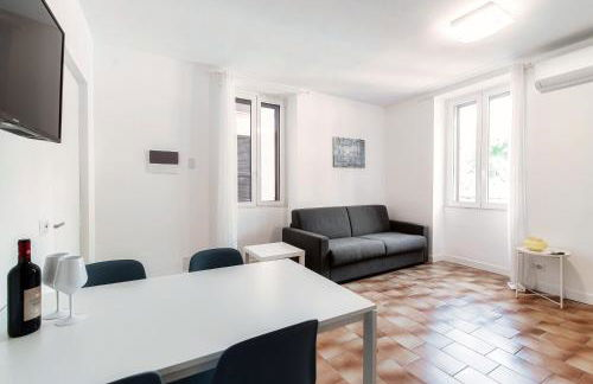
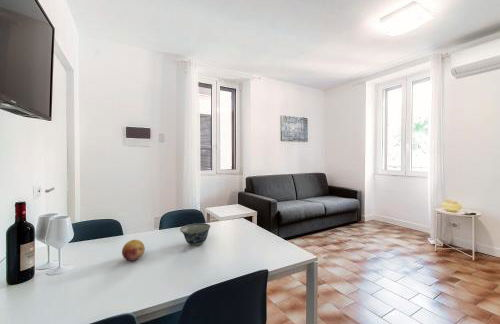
+ fruit [121,239,146,262]
+ bowl [179,222,211,247]
